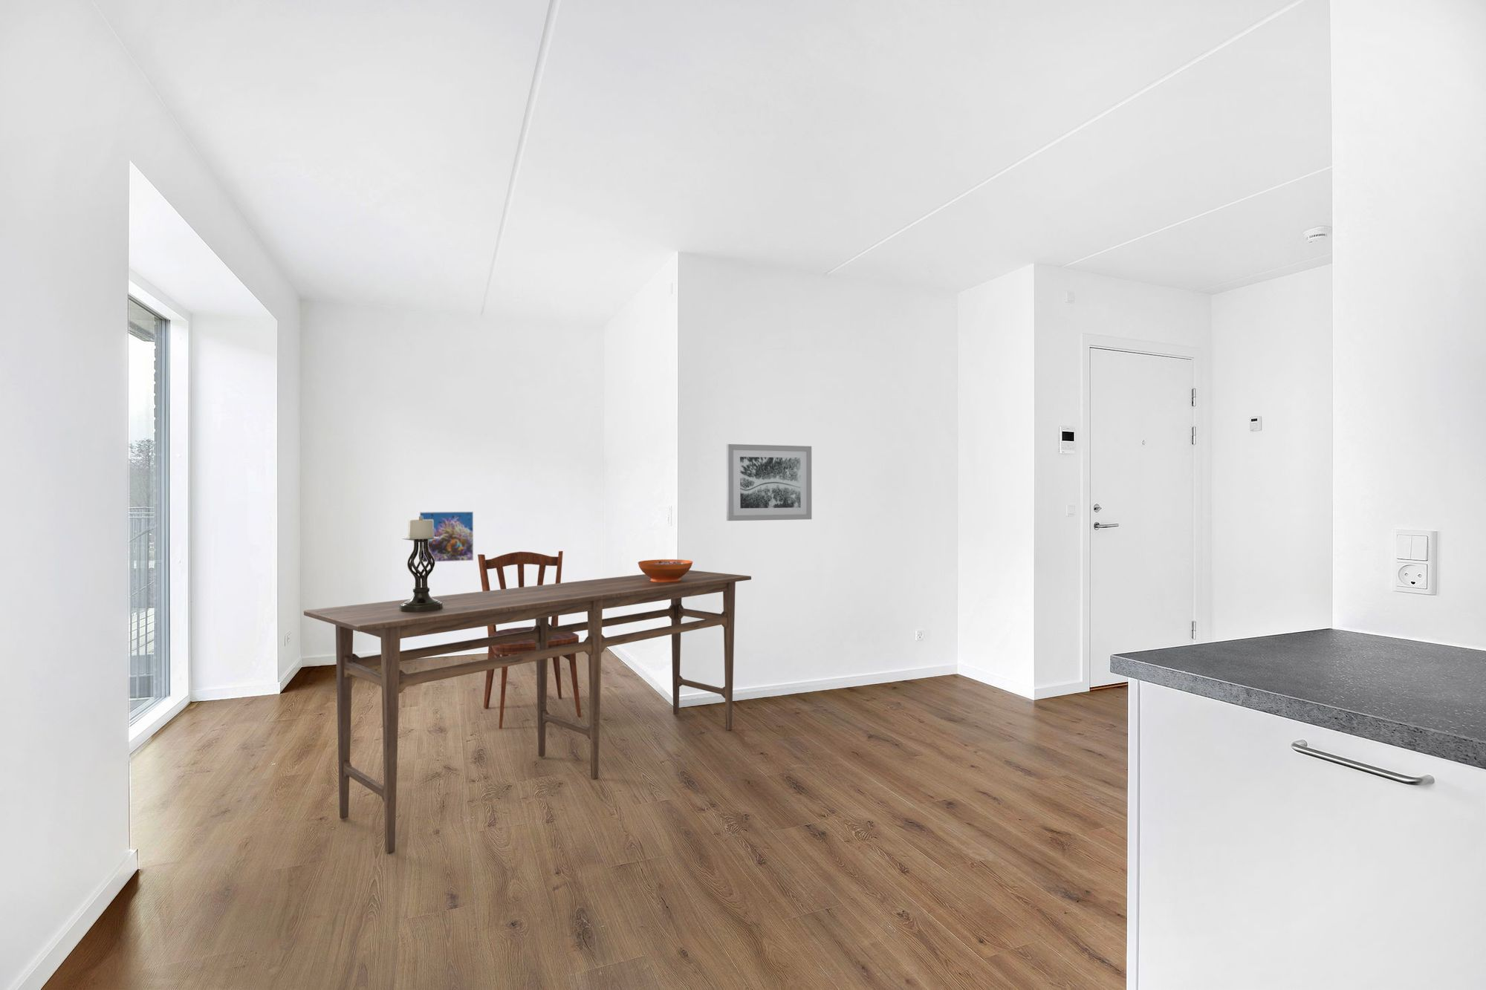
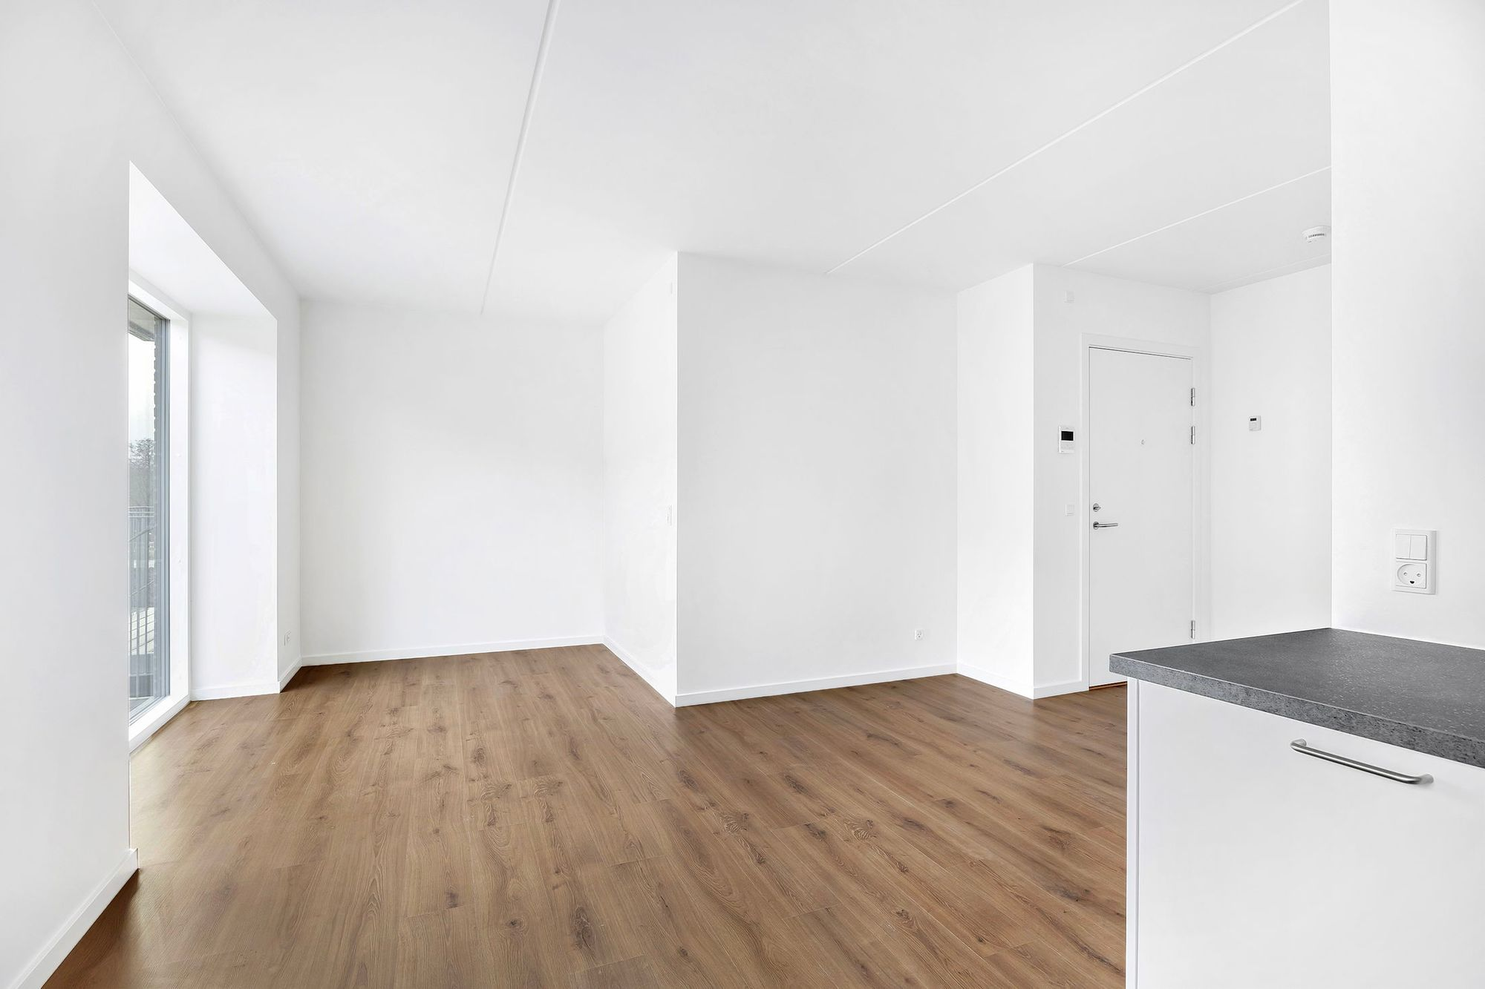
- decorative bowl [637,558,693,582]
- wall art [726,443,812,522]
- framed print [419,510,474,564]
- dining chair [477,550,582,729]
- dining table [303,570,752,853]
- candle holder [399,515,443,613]
